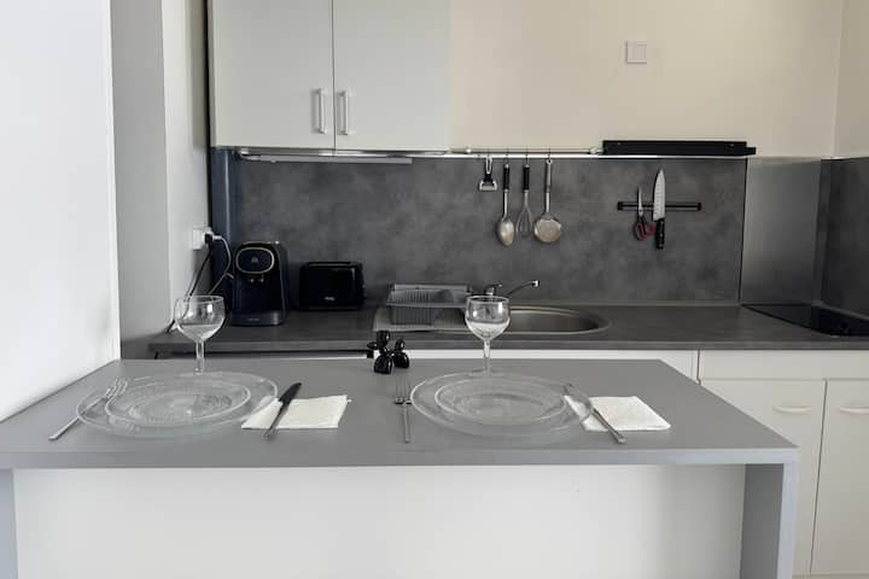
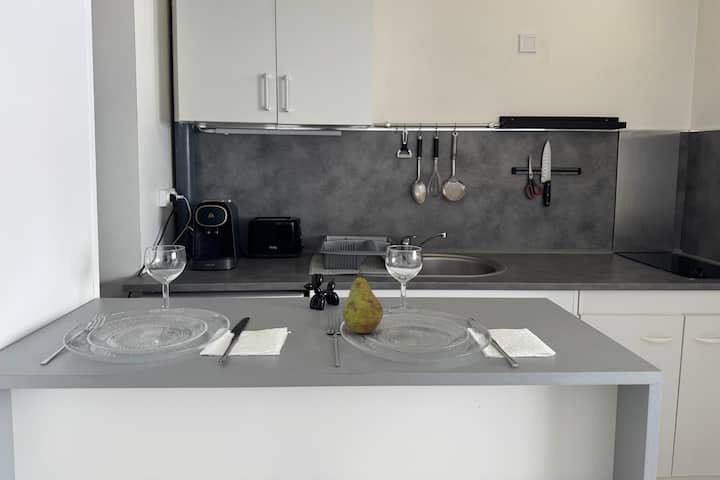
+ fruit [342,269,384,334]
